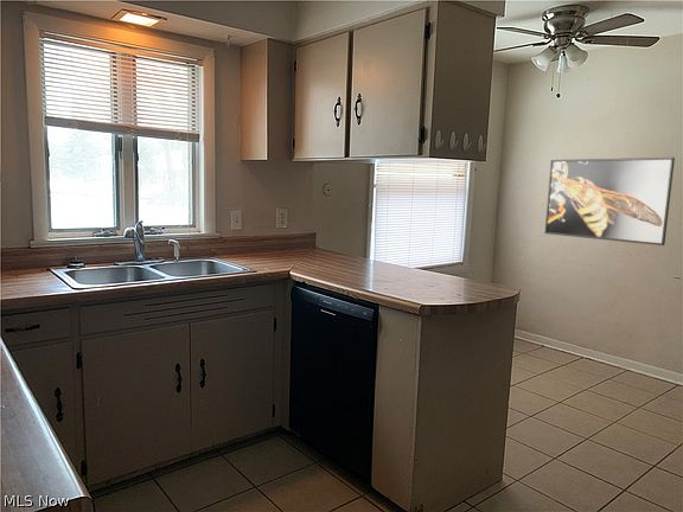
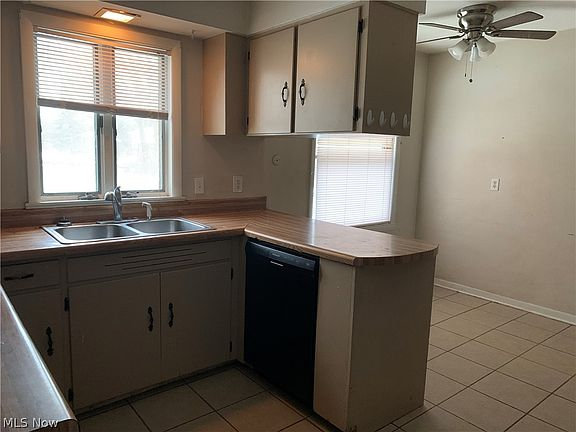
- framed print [543,156,676,247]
